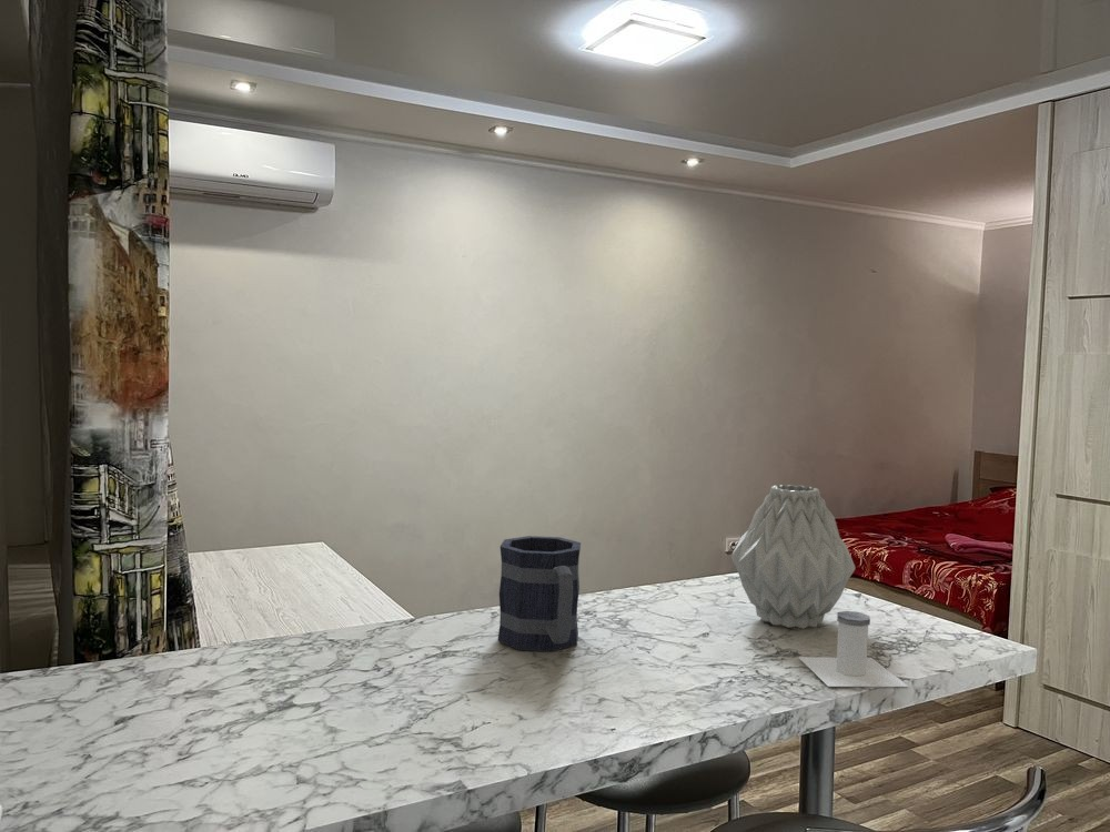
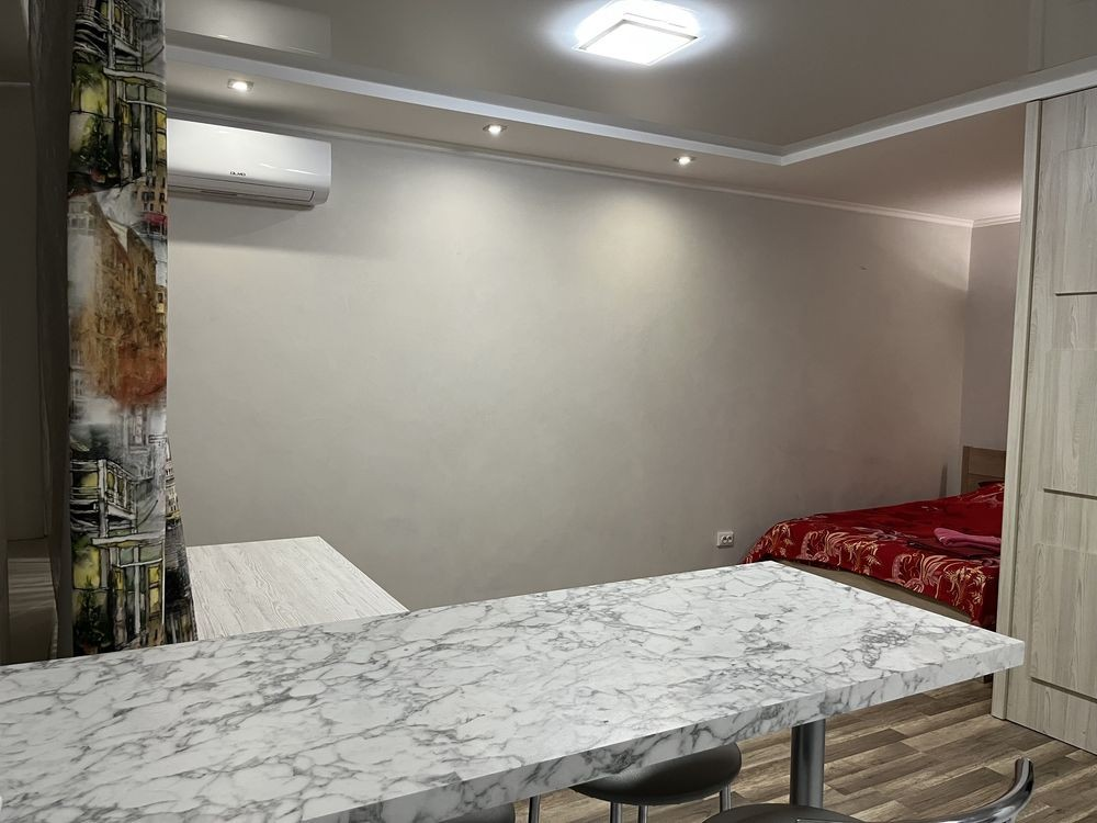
- mug [496,535,582,652]
- salt shaker [798,610,909,688]
- vase [730,484,856,629]
